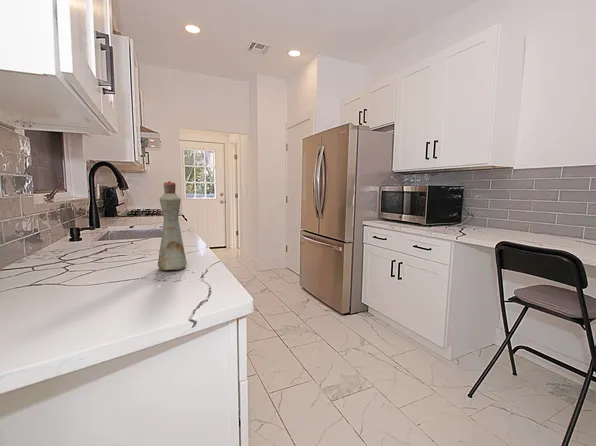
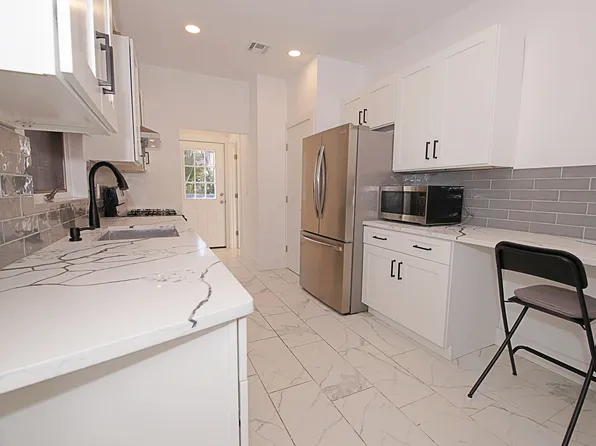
- bottle [157,180,188,271]
